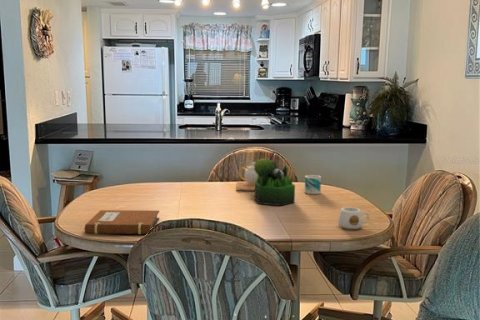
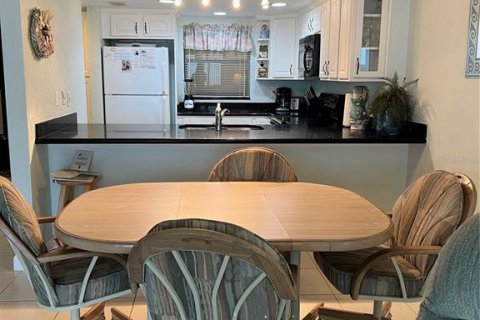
- mug [337,206,370,230]
- teapot [235,161,263,192]
- plant [253,158,296,207]
- mug [304,174,322,195]
- notebook [83,209,160,235]
